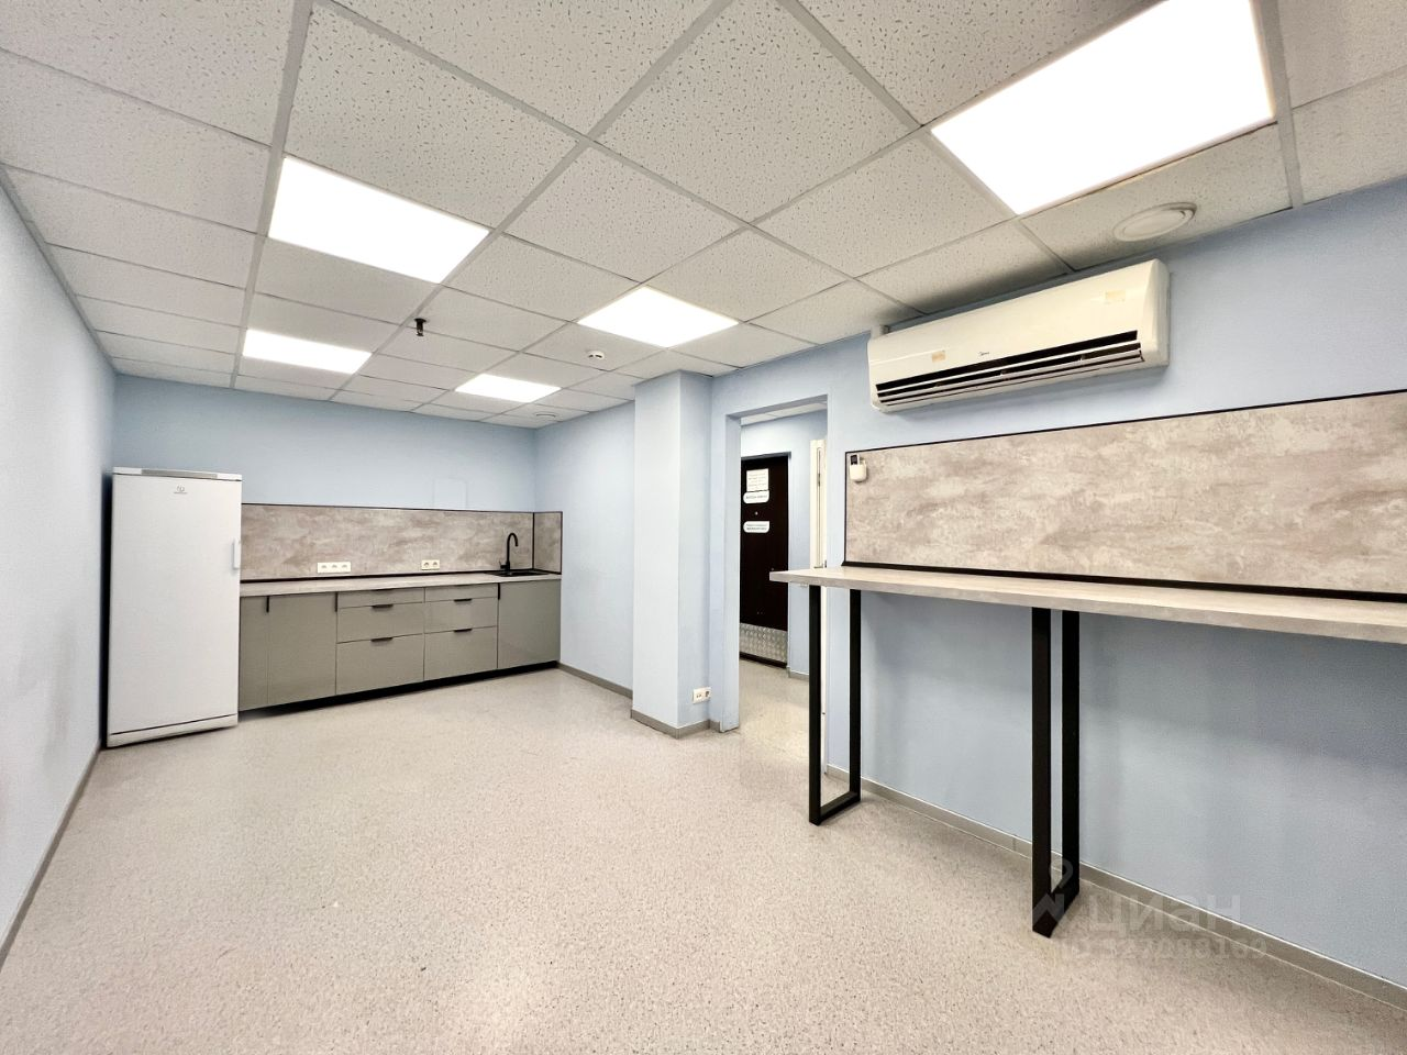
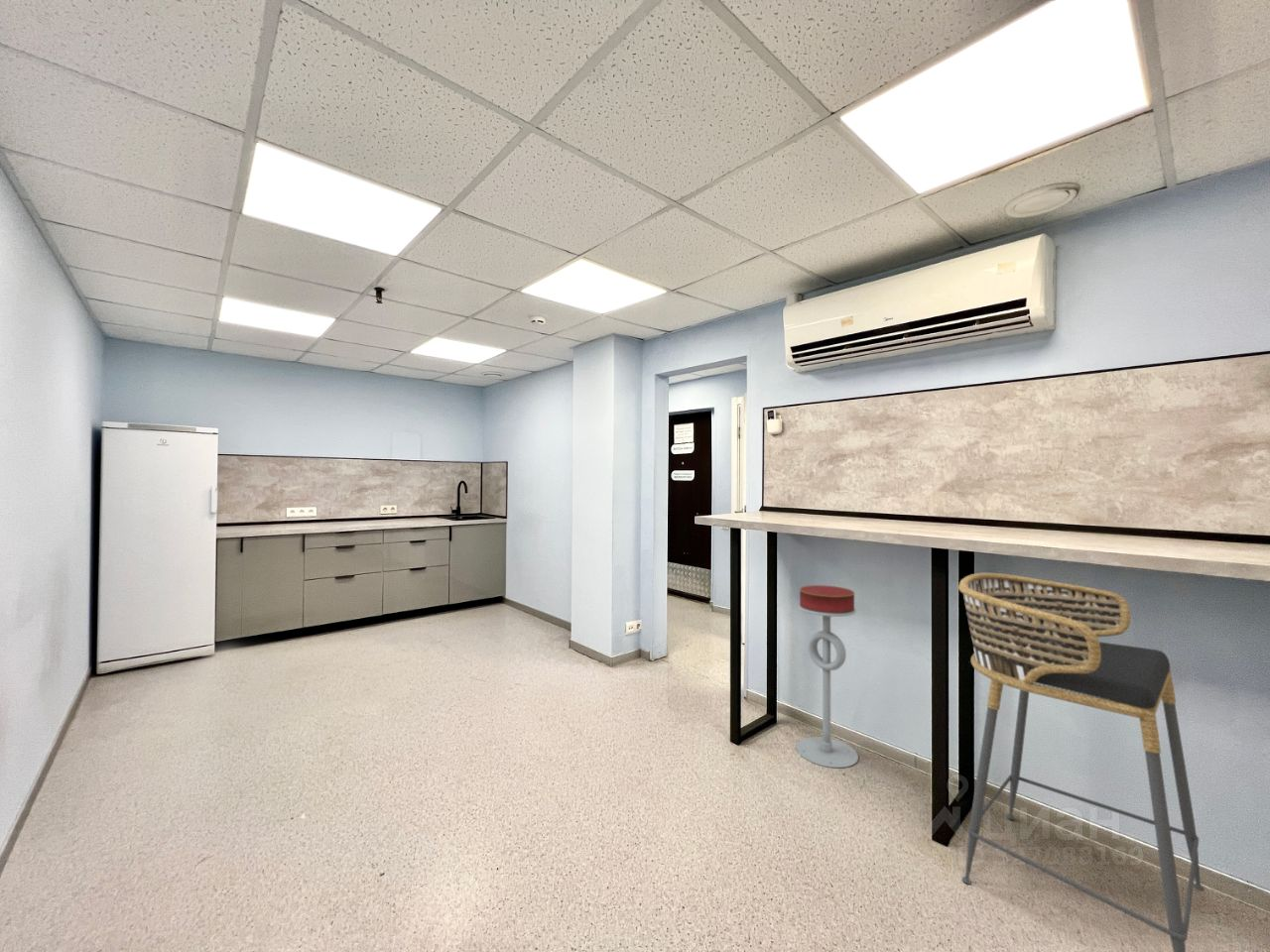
+ bar stool [957,572,1206,952]
+ bar stool [796,584,859,769]
